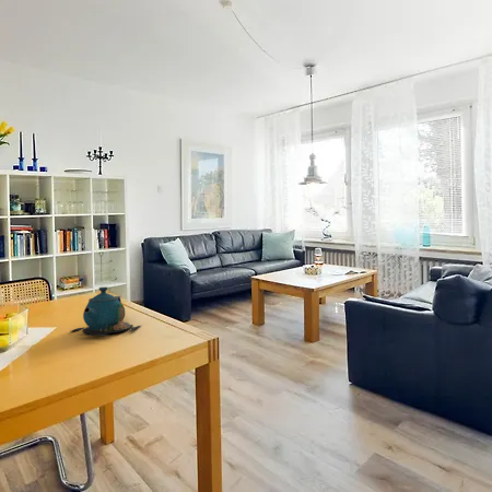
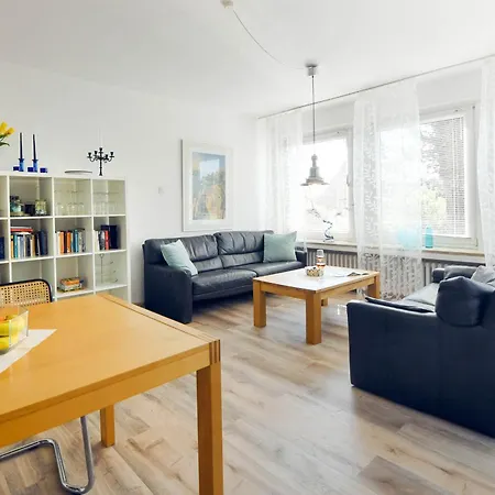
- teapot [70,285,142,337]
